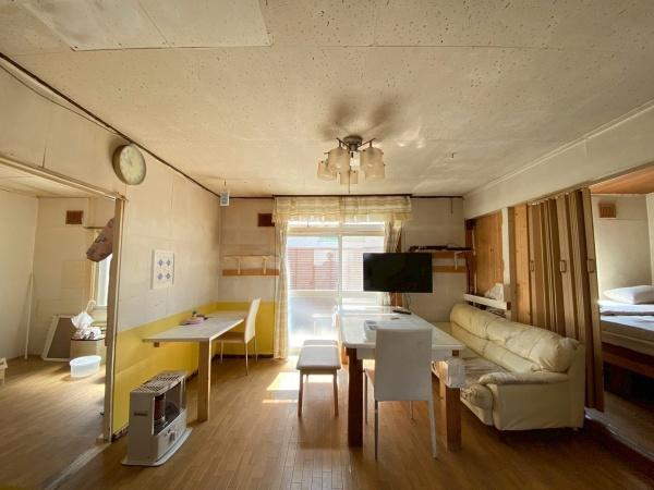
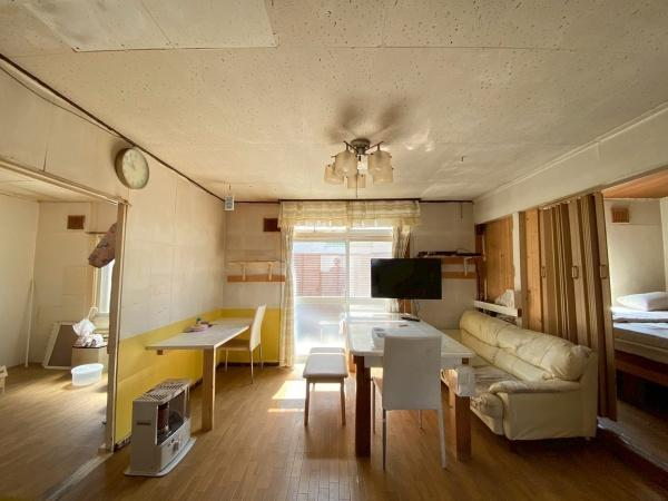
- wall art [149,249,178,291]
